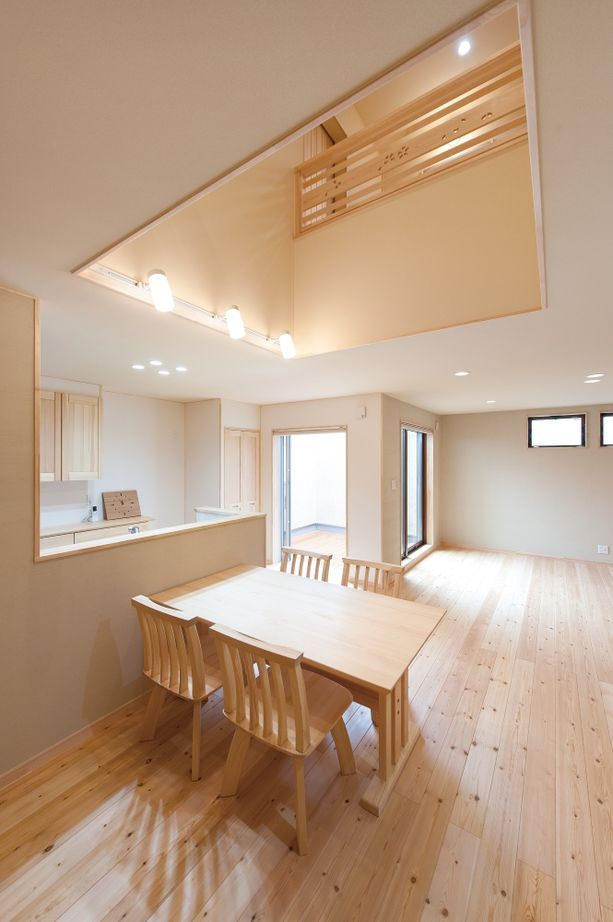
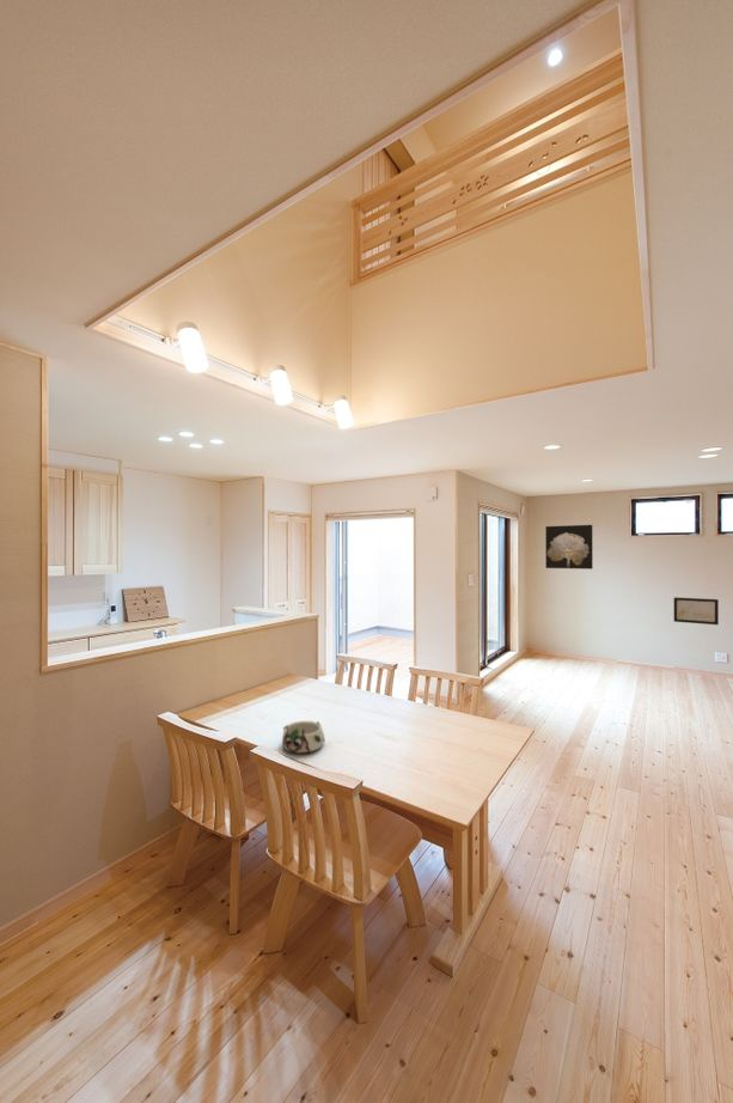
+ wall art [673,596,720,626]
+ bowl [281,720,325,754]
+ wall art [544,524,594,571]
